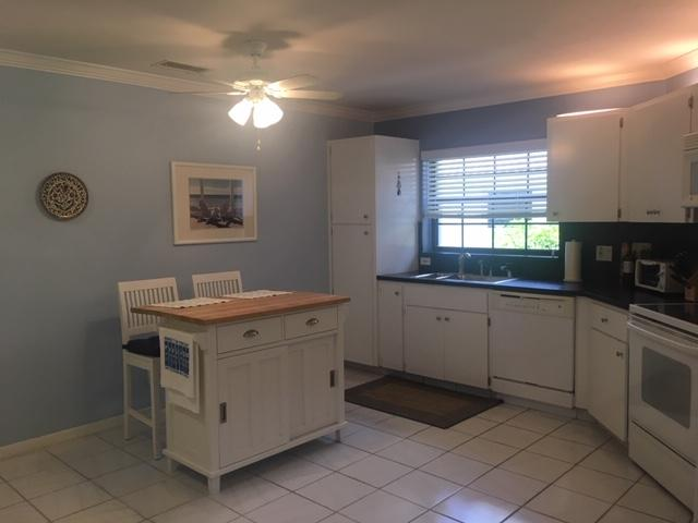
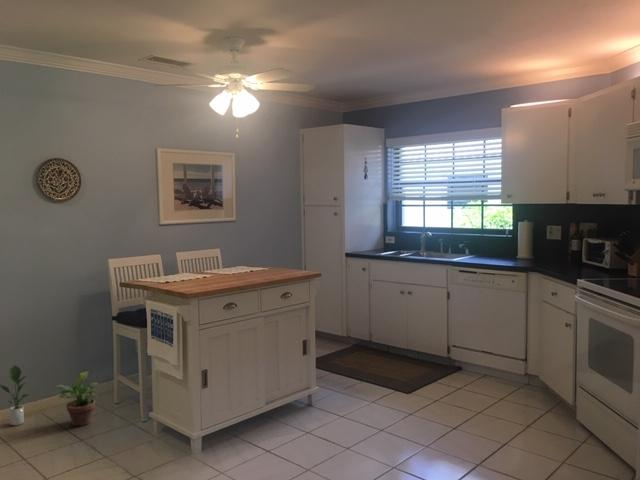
+ potted plant [52,371,99,427]
+ potted plant [0,365,30,426]
